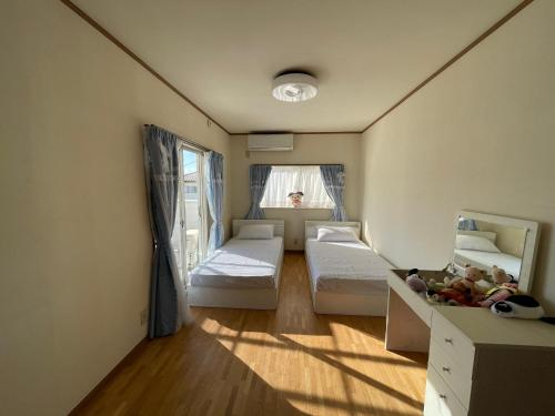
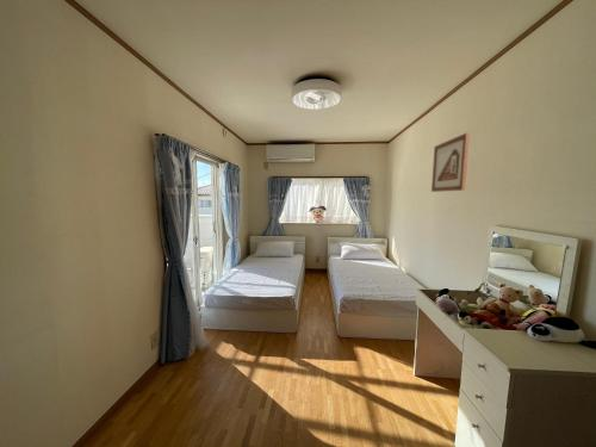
+ picture frame [430,132,471,193]
